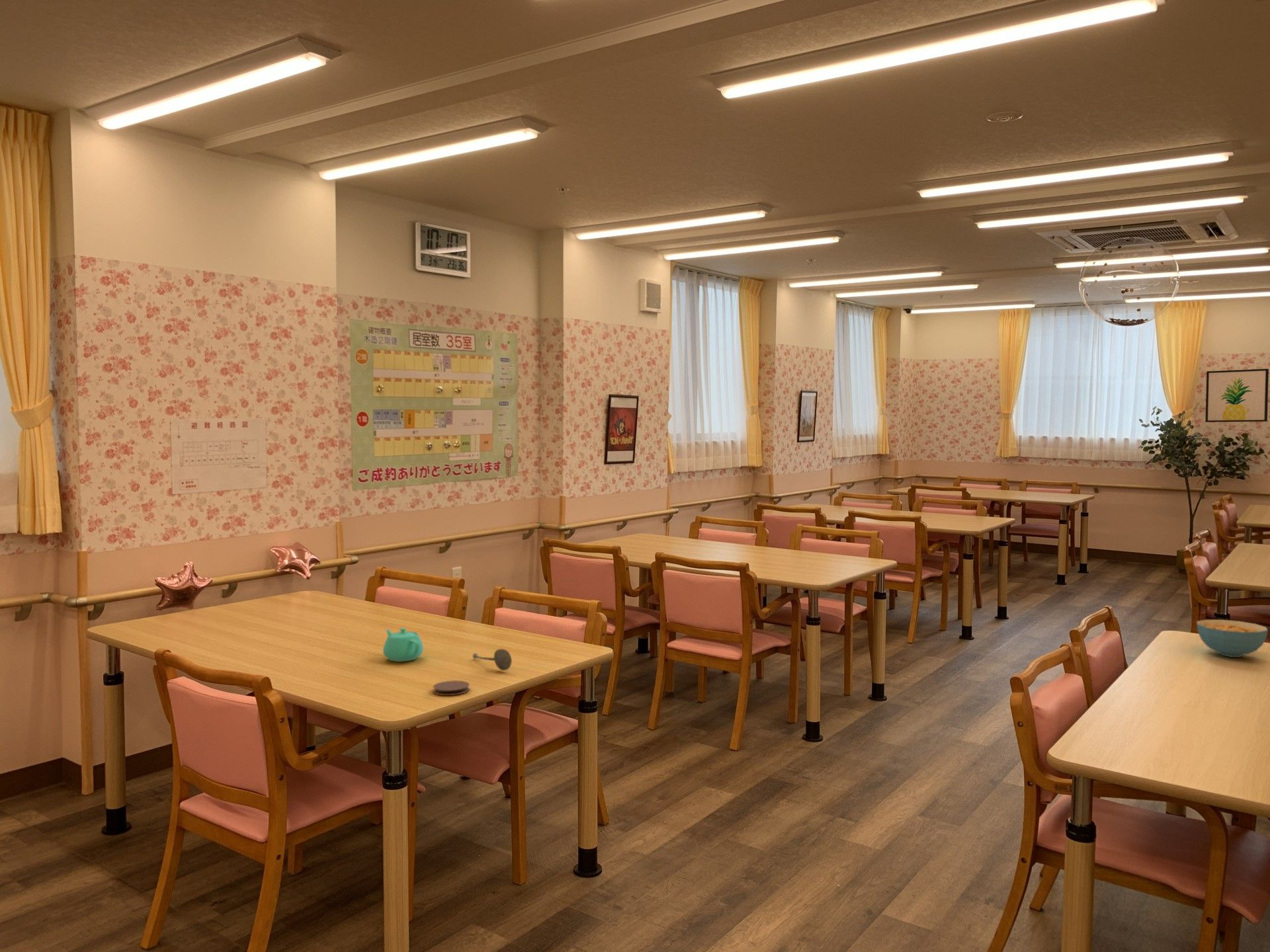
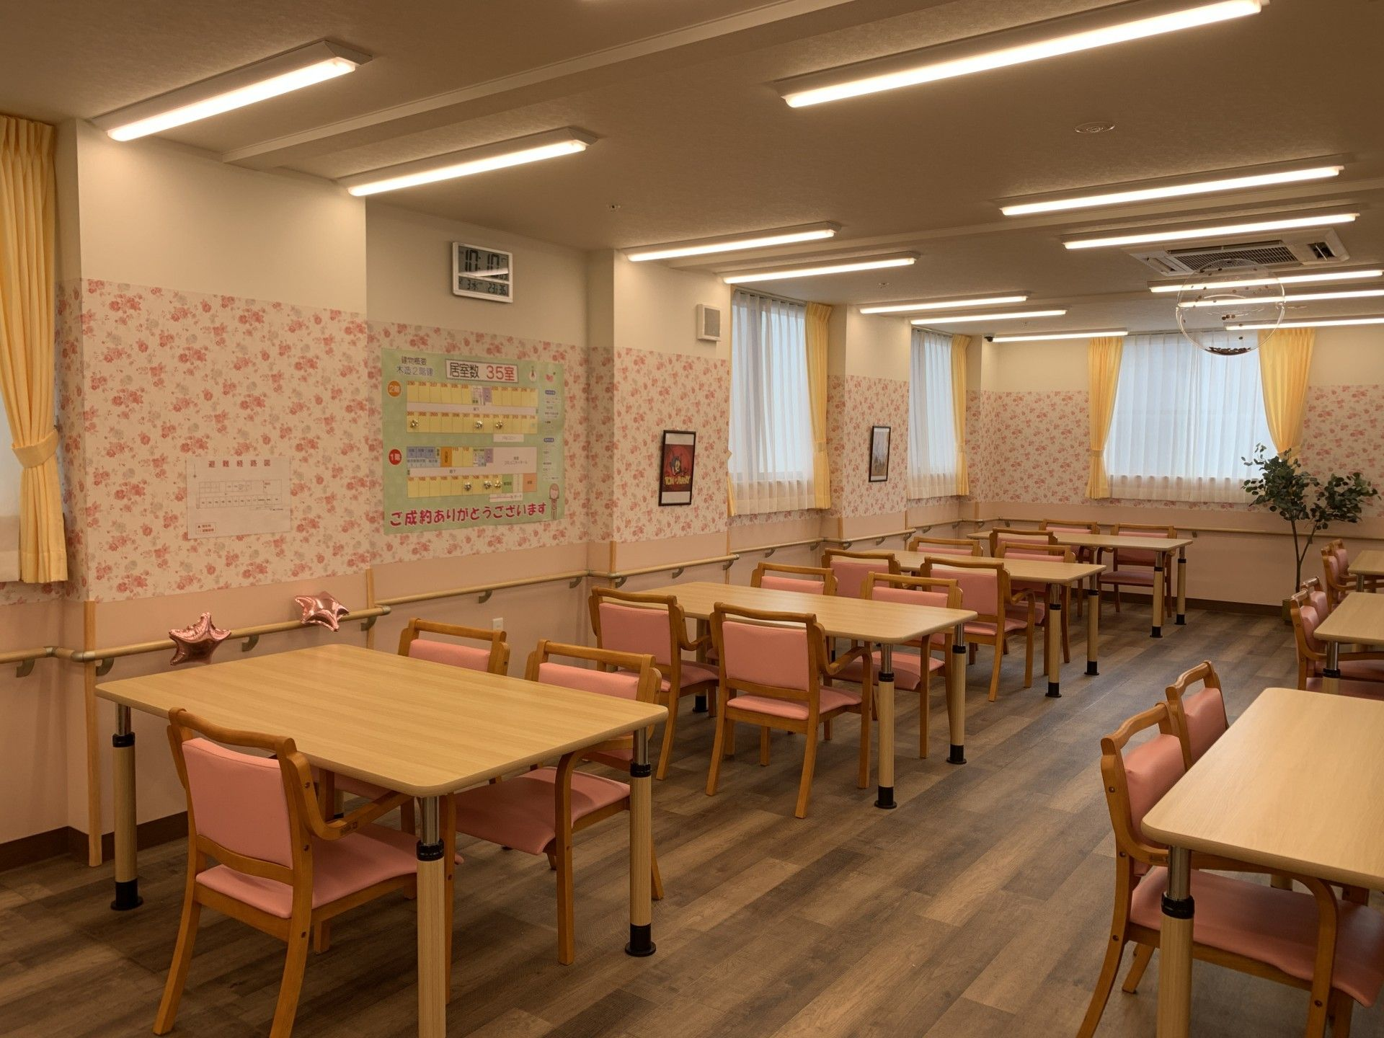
- soupspoon [472,649,513,671]
- cereal bowl [1196,619,1269,658]
- coaster [433,680,470,696]
- wall art [1205,368,1269,423]
- teapot [382,627,424,662]
